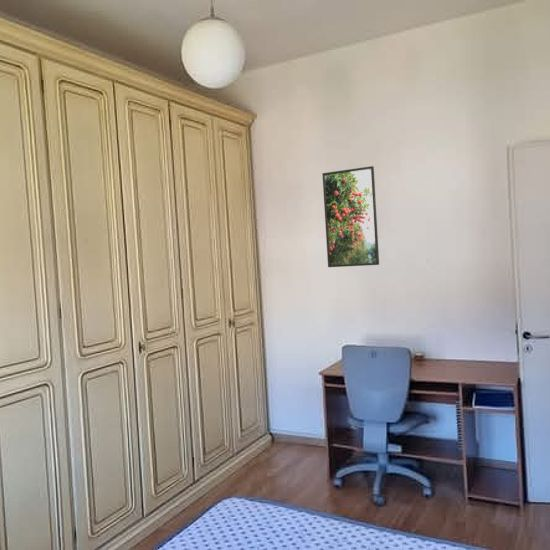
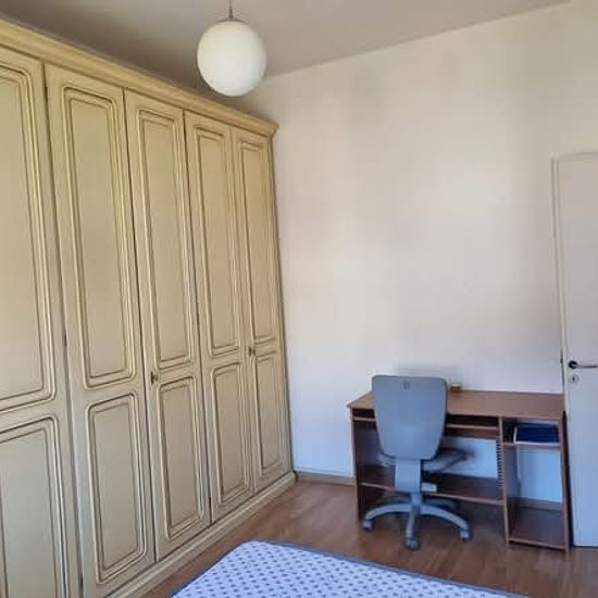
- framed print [321,165,380,268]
